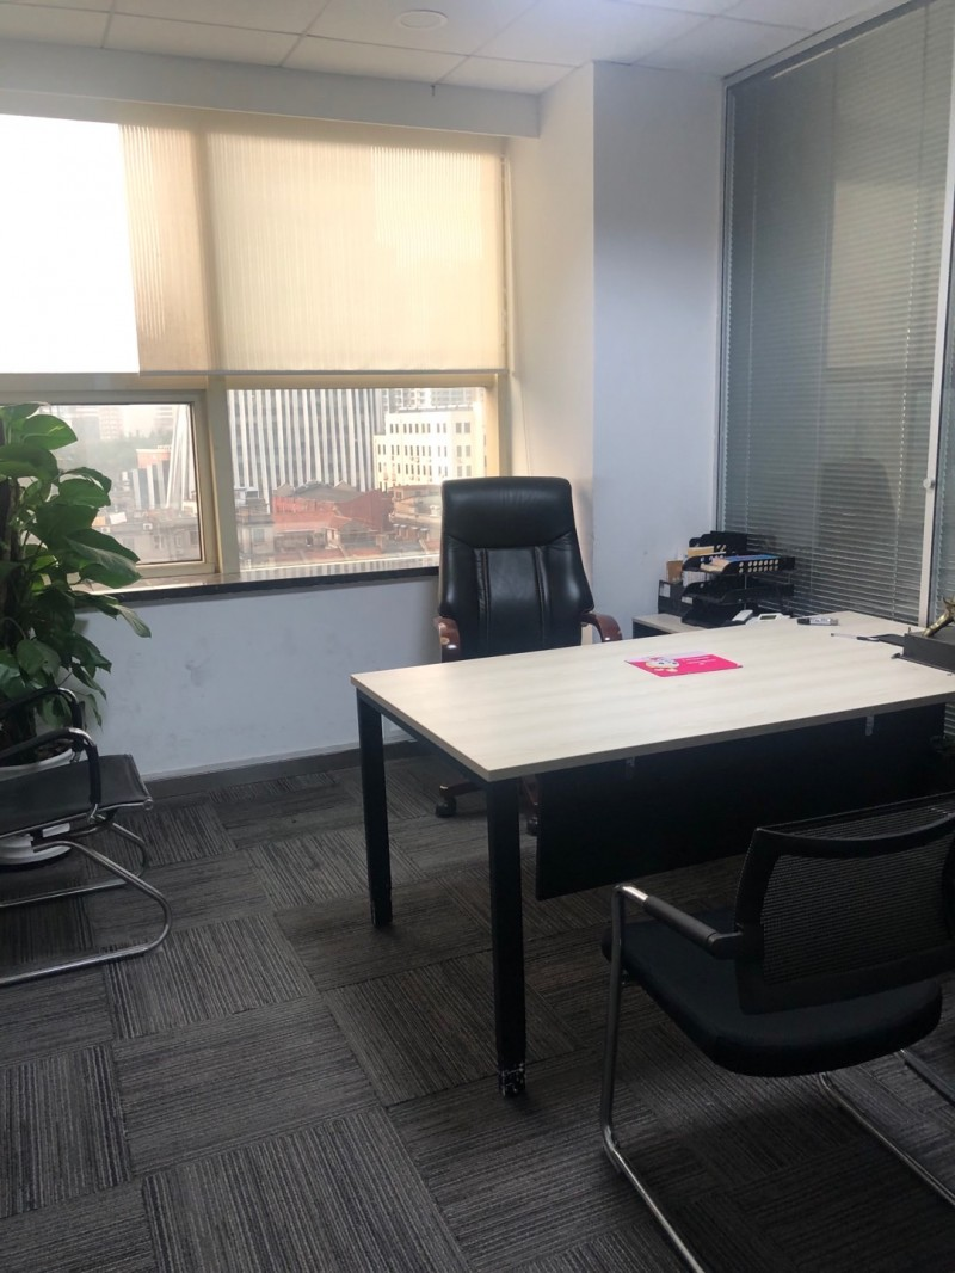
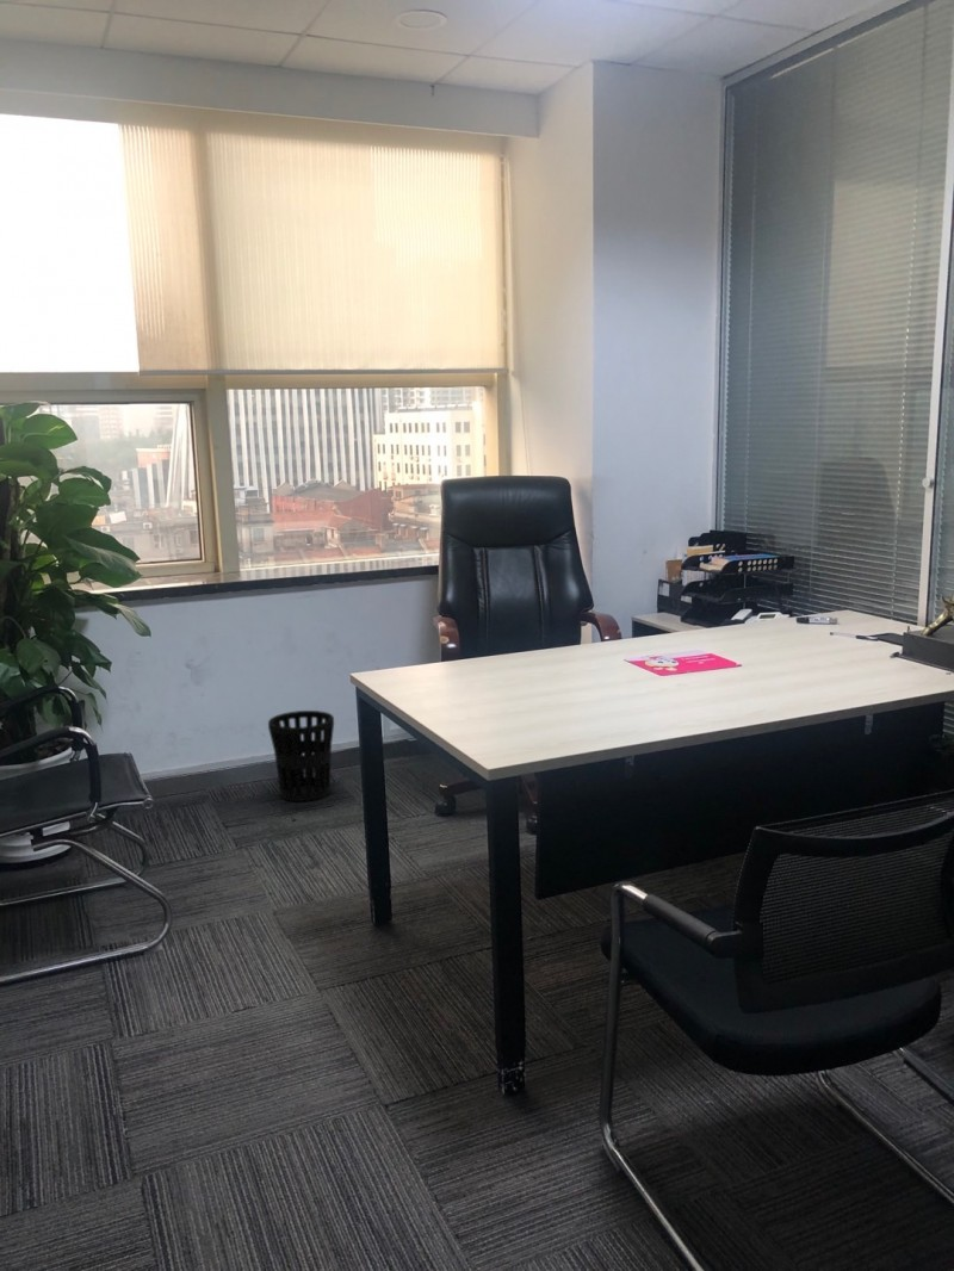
+ wastebasket [267,709,335,802]
